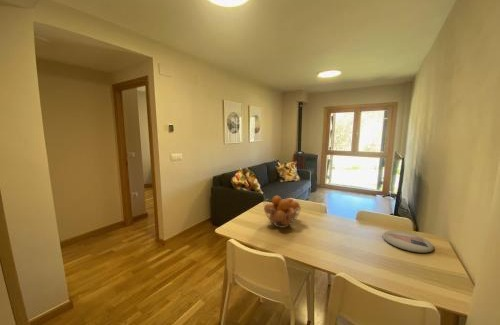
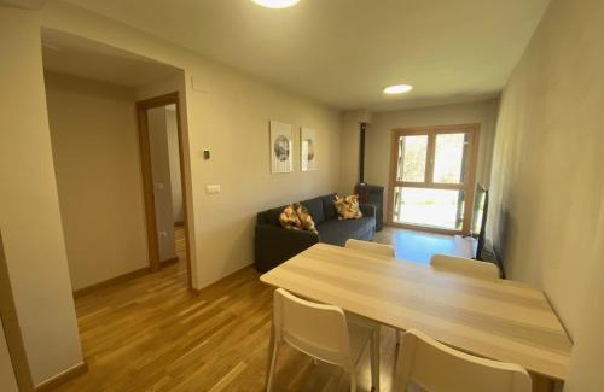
- plate [381,230,435,254]
- fruit basket [262,195,302,229]
